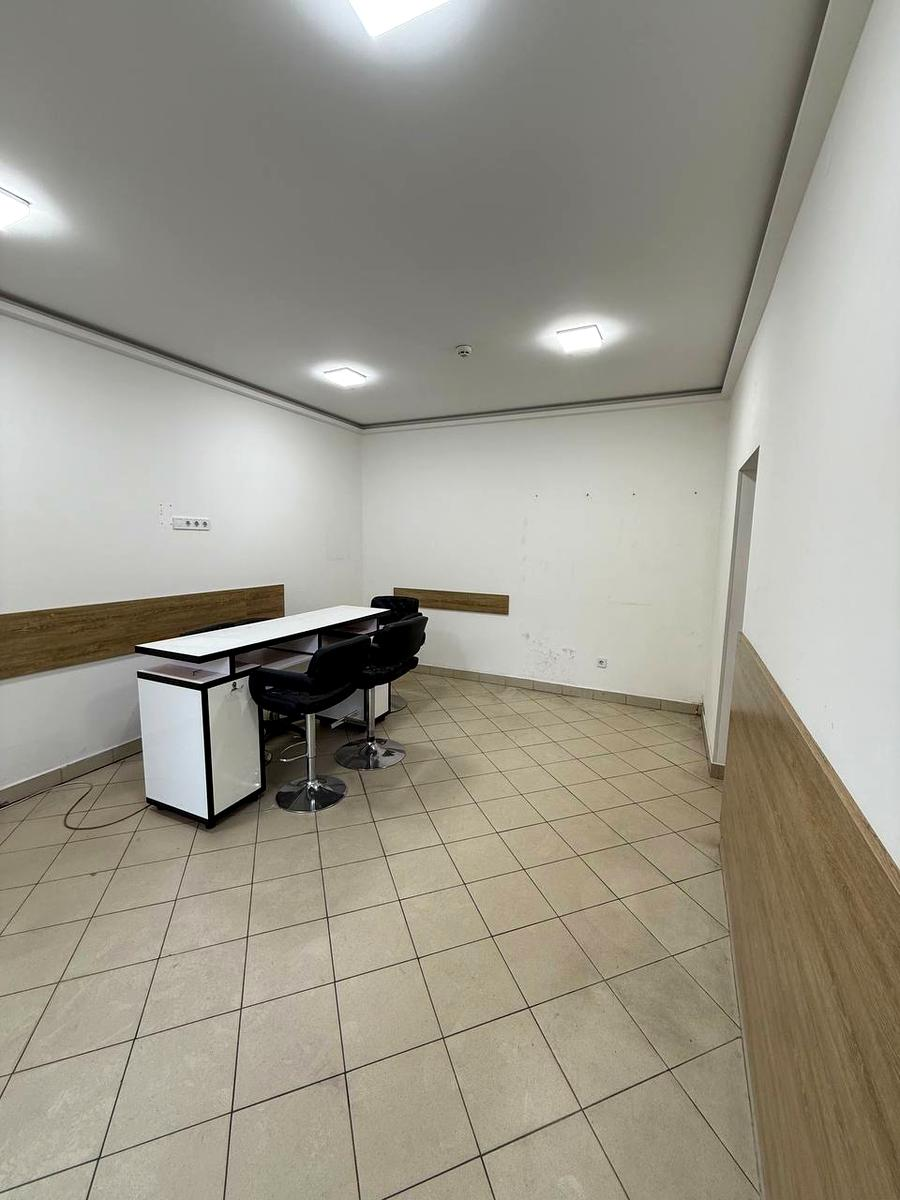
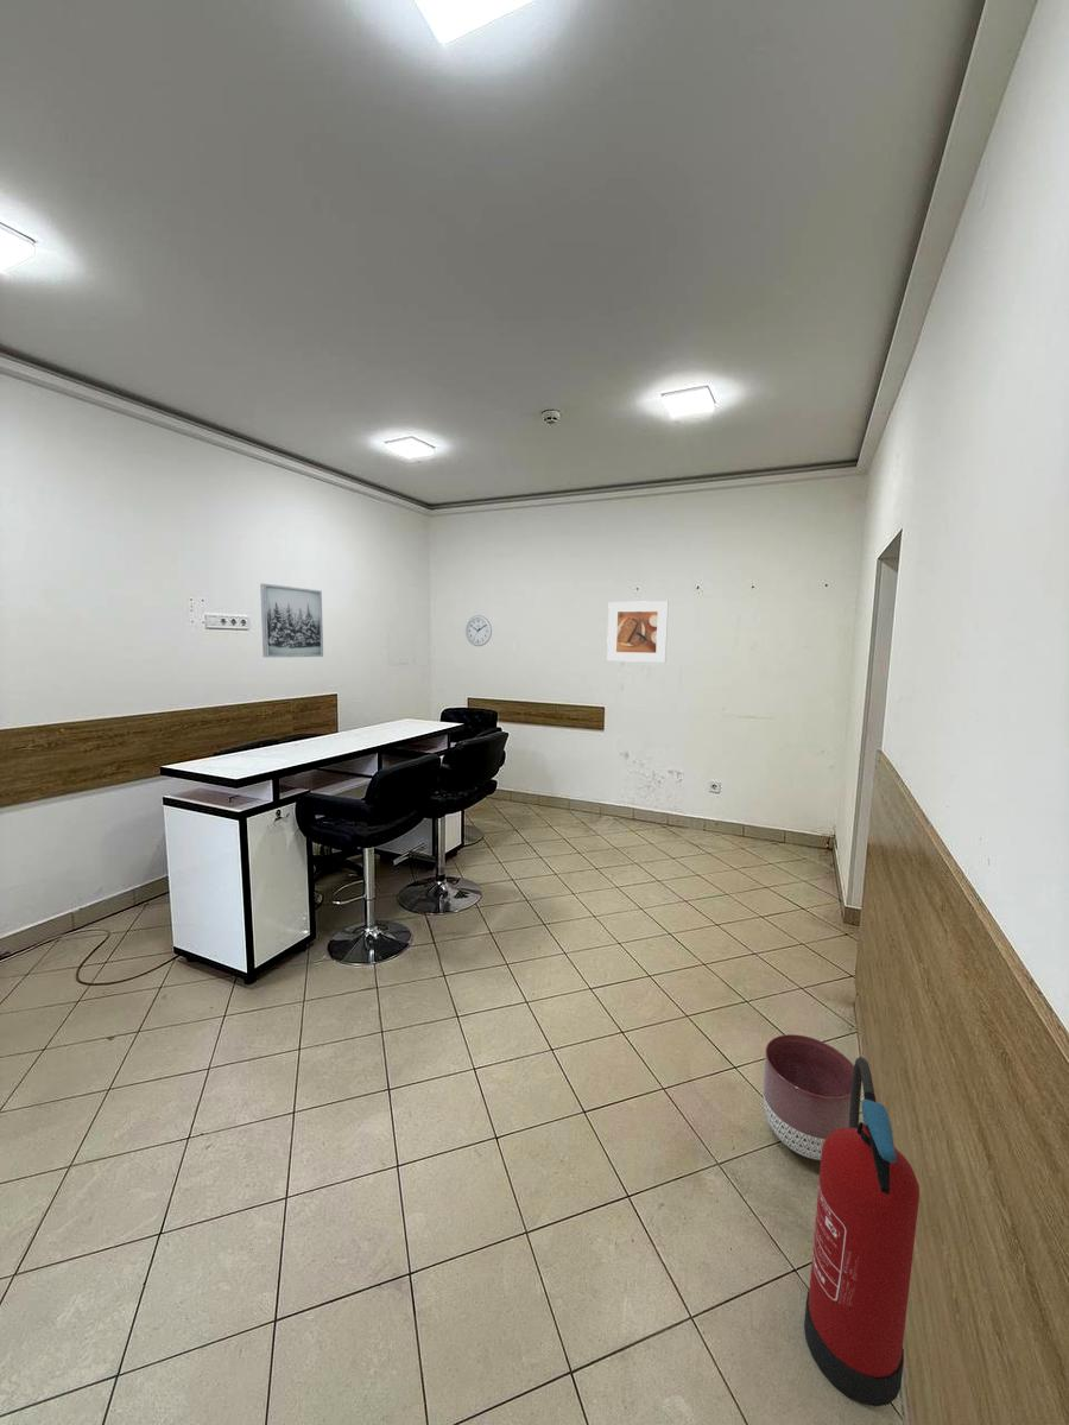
+ planter [761,1033,854,1161]
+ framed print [606,600,670,664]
+ fire extinguisher [803,1056,921,1407]
+ wall art [259,583,324,658]
+ wall clock [464,614,493,647]
